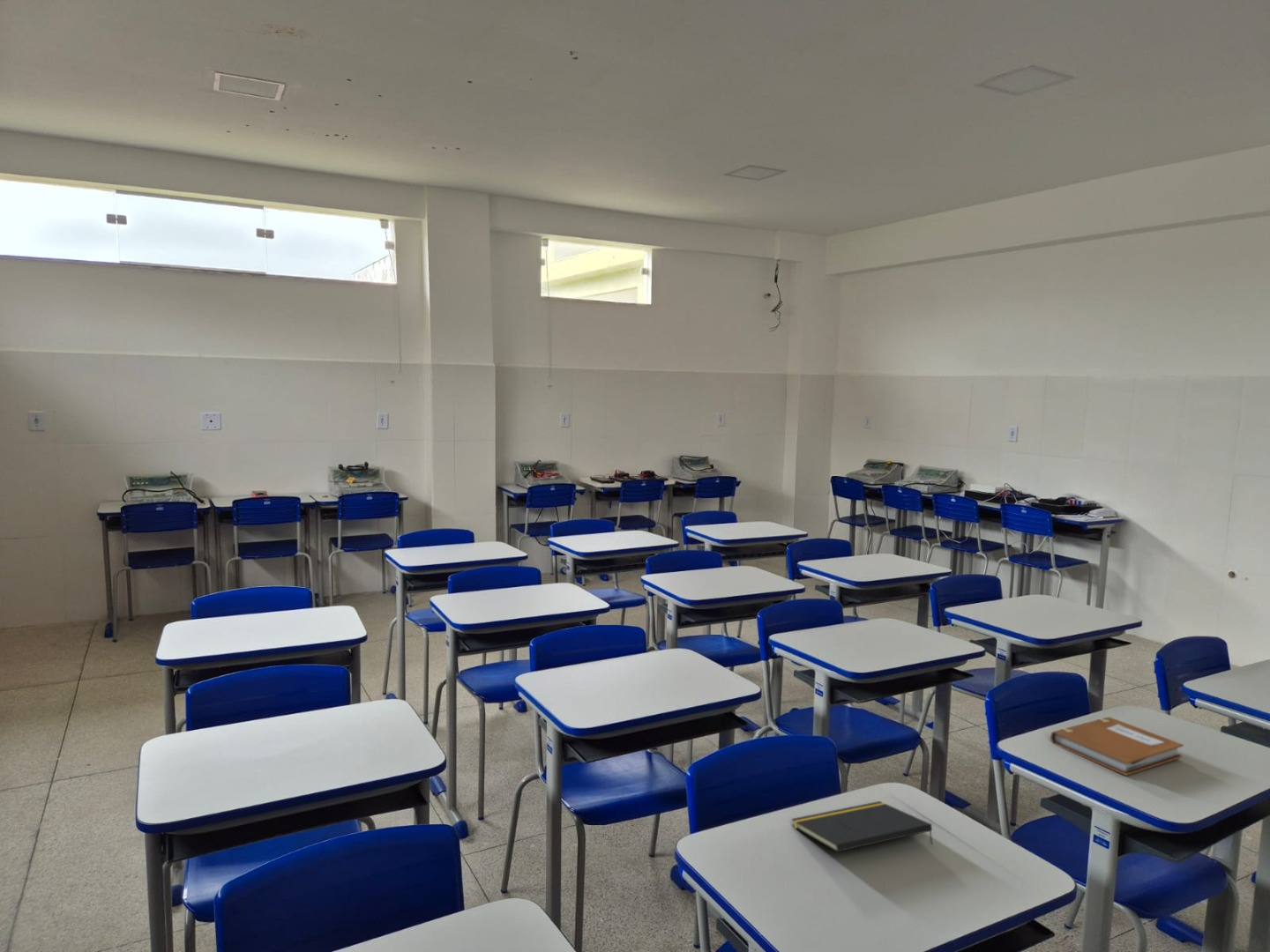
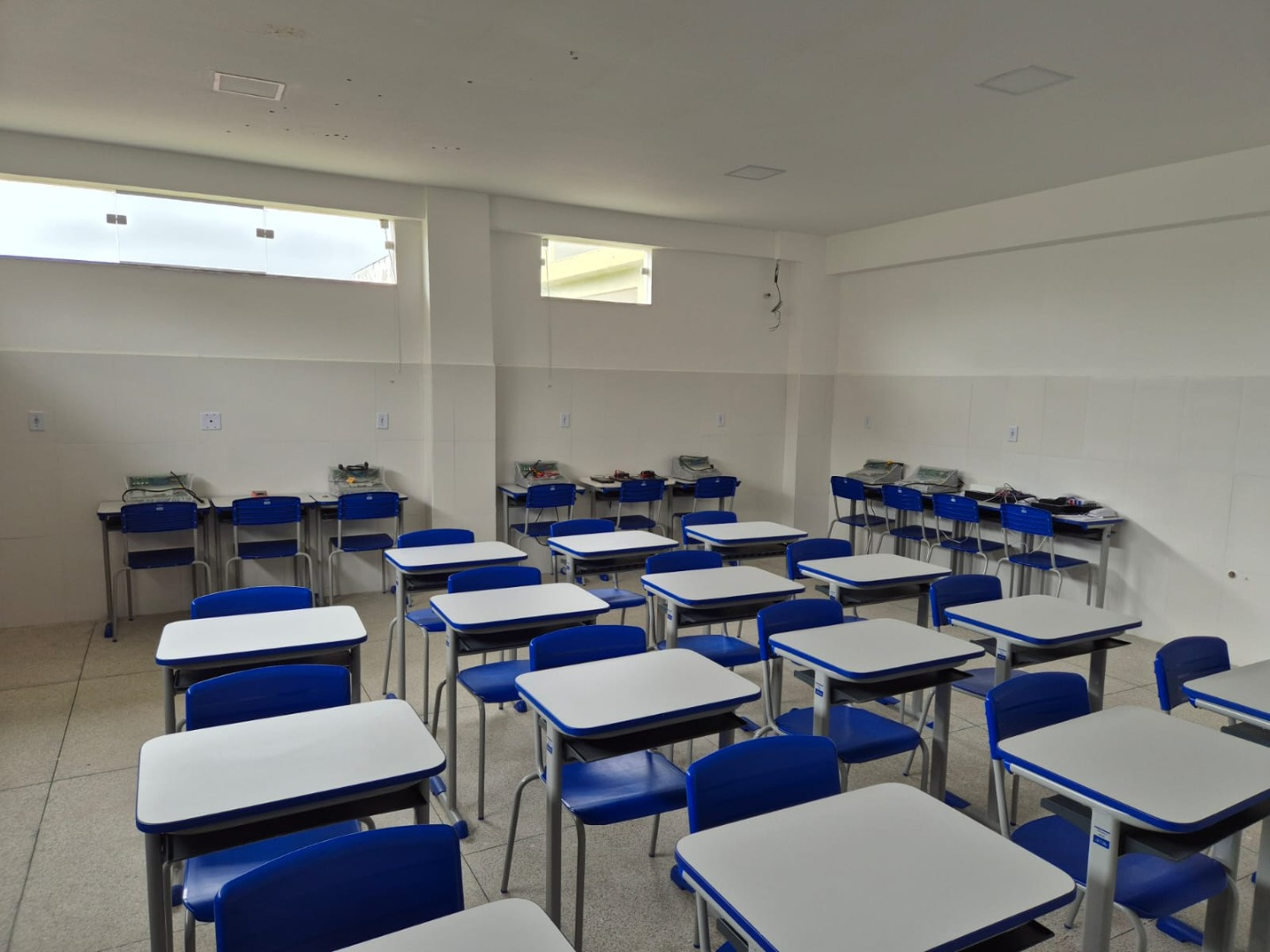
- notebook [1050,716,1184,777]
- notepad [790,800,934,852]
